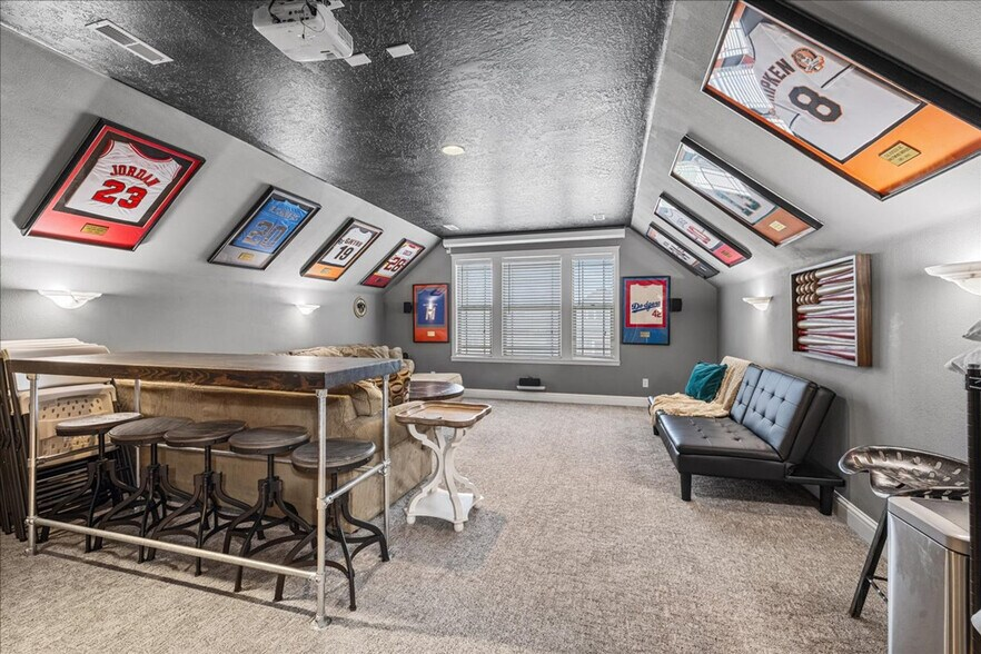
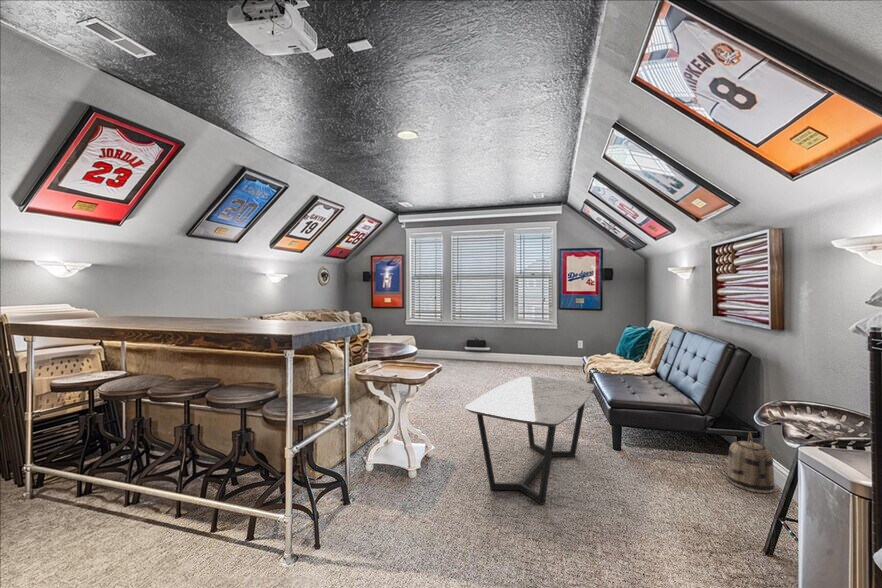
+ basket [726,431,776,494]
+ coffee table [464,375,595,506]
